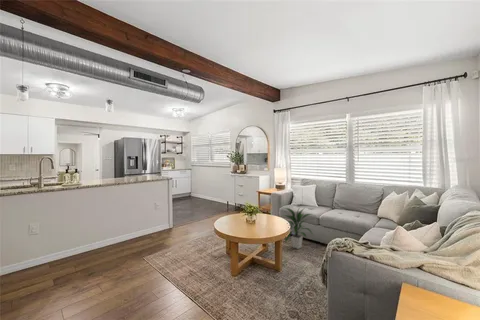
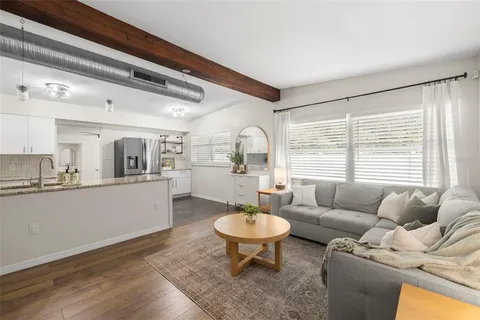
- indoor plant [282,207,314,250]
